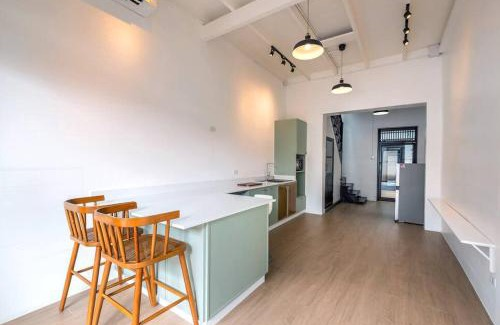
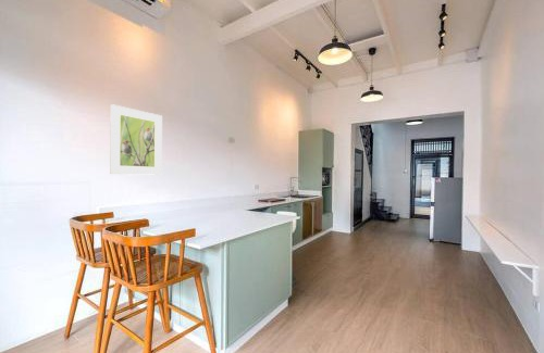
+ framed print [109,103,163,176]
